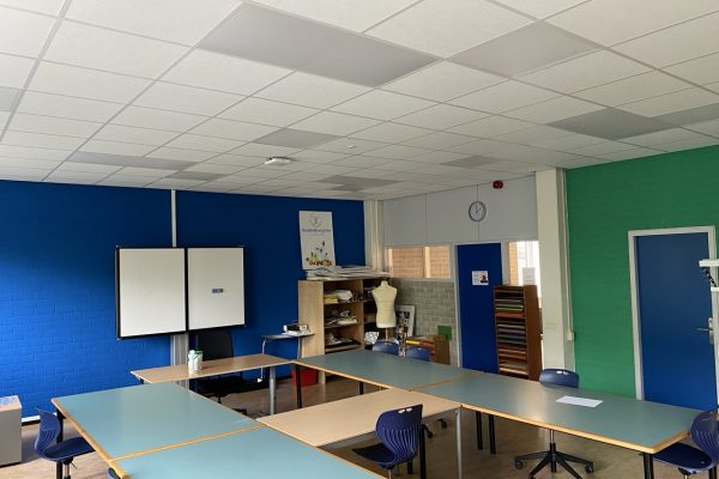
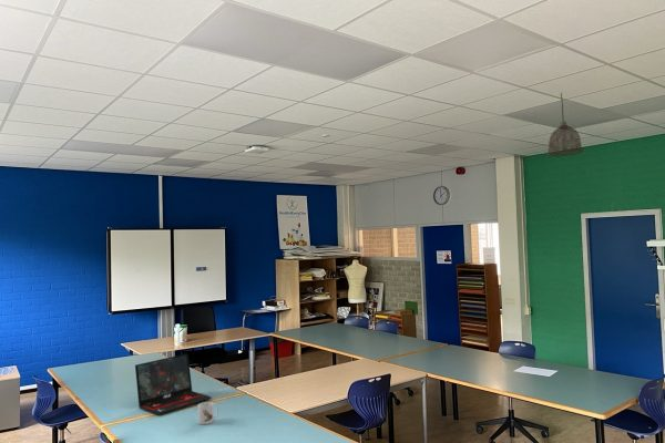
+ laptop [134,352,213,416]
+ mug [197,401,219,425]
+ pendant lamp [545,92,585,158]
